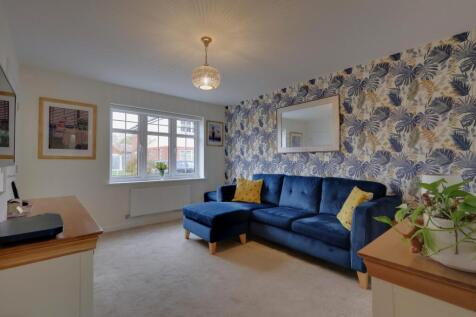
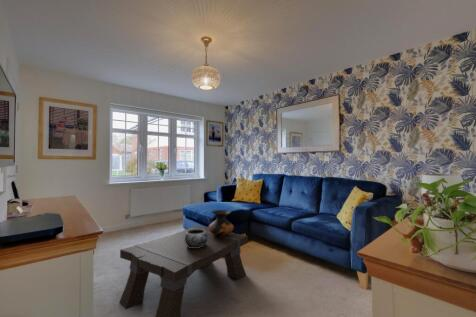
+ vase [208,209,235,237]
+ coffee table [119,224,249,317]
+ decorative bowl [184,229,208,248]
